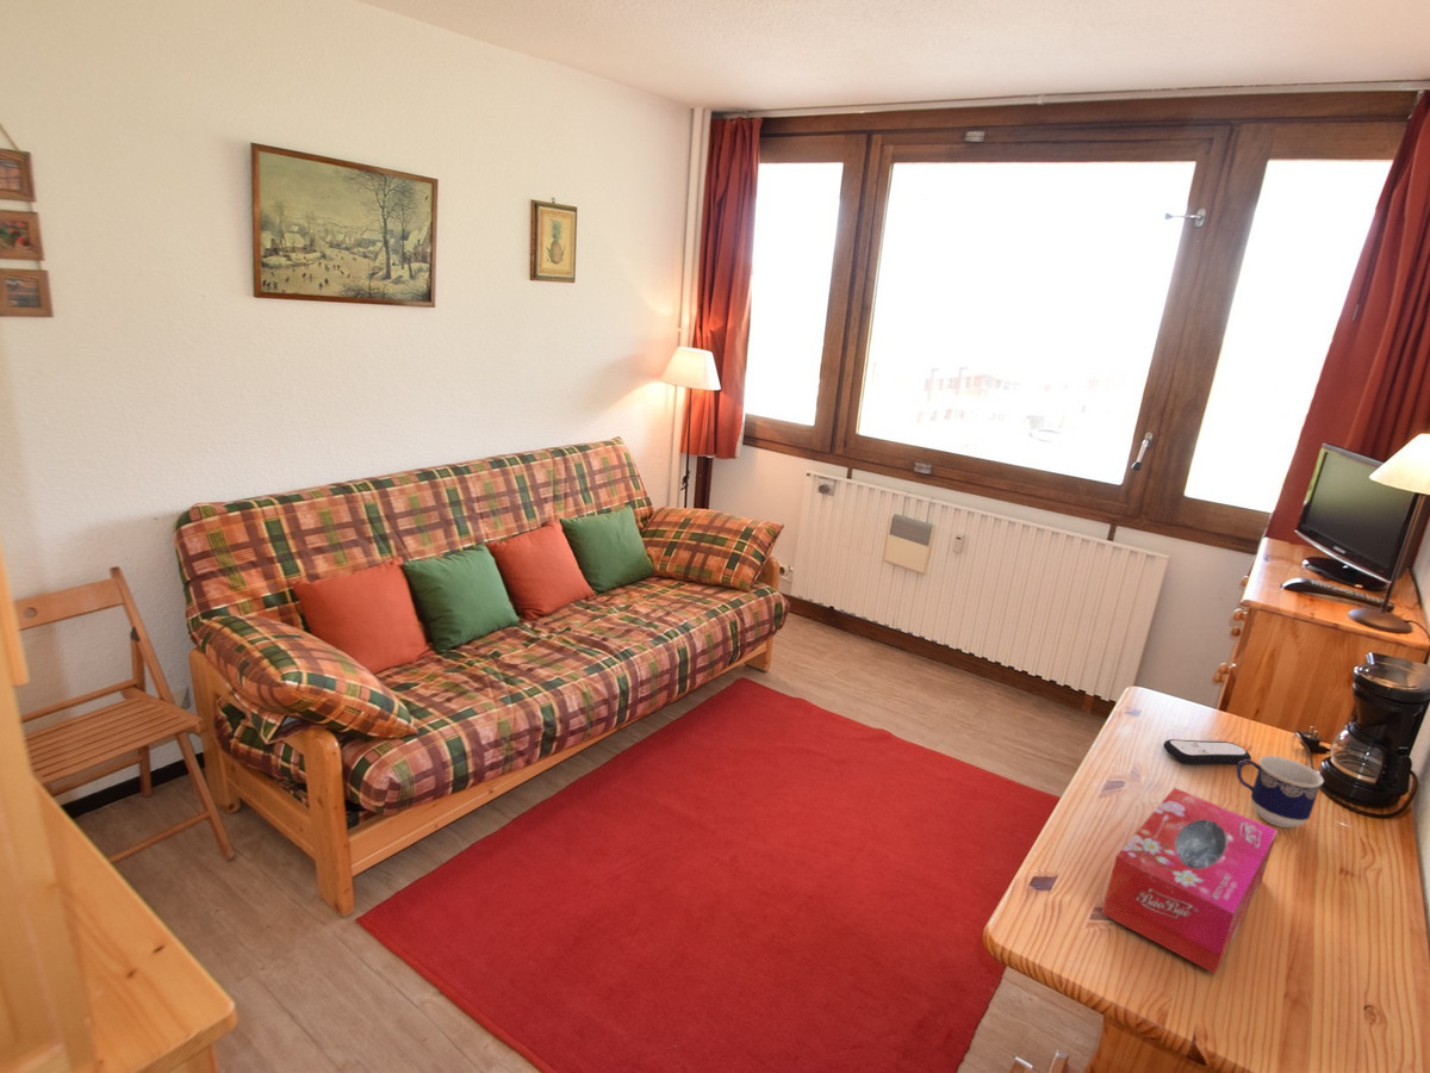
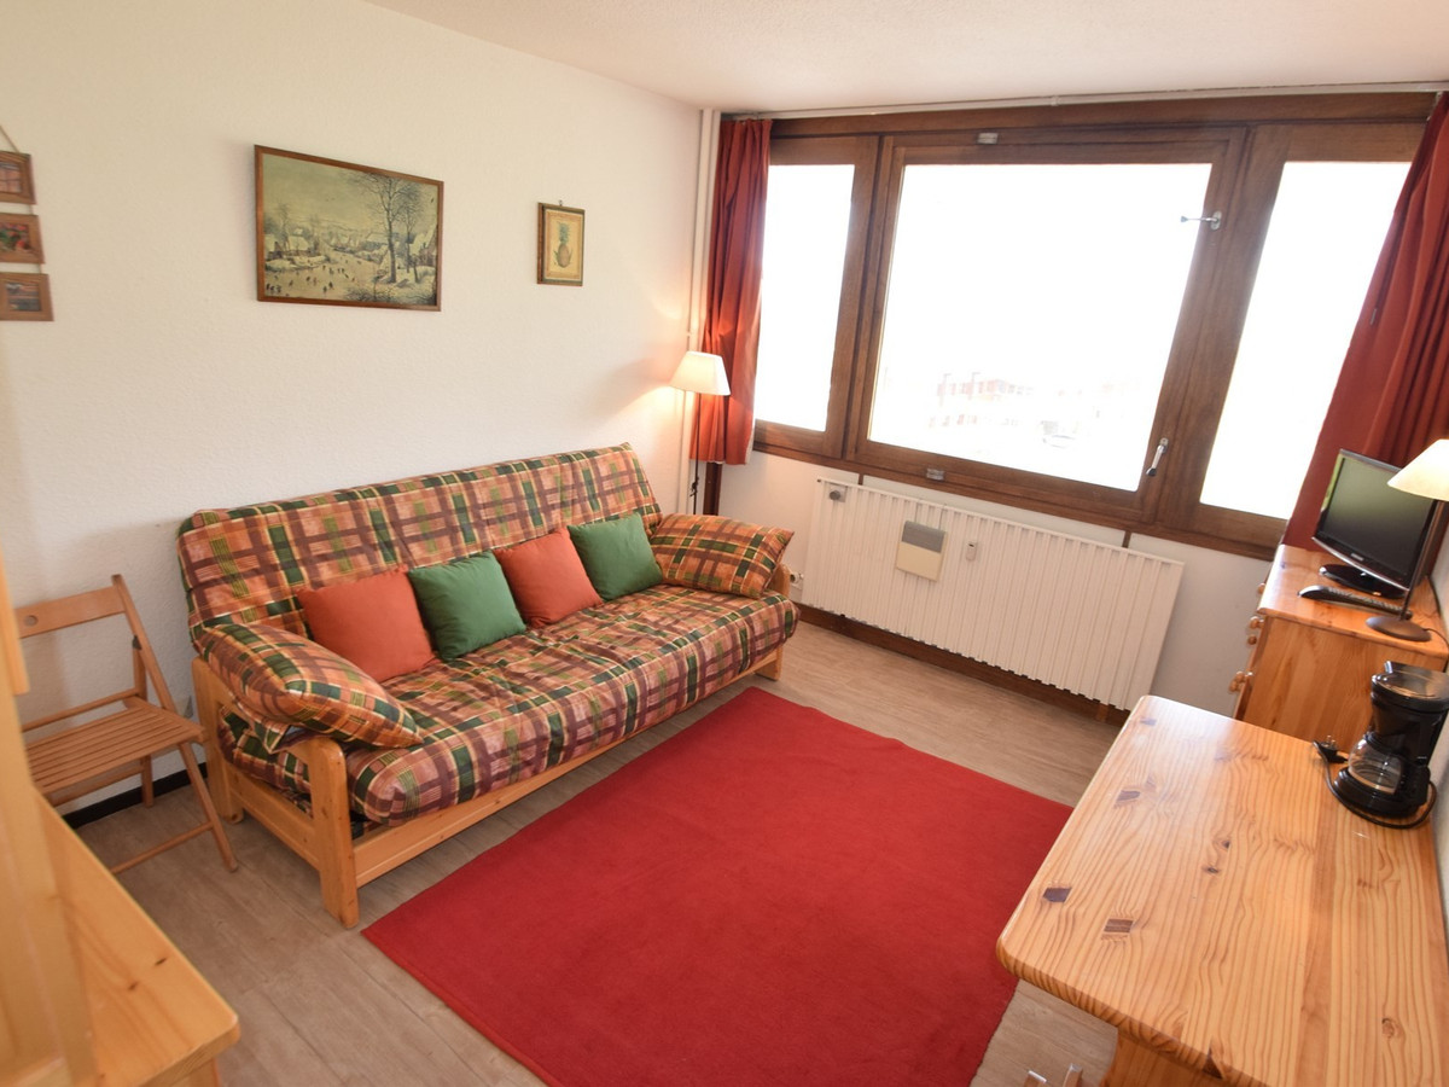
- tissue box [1101,787,1279,975]
- cup [1235,755,1325,829]
- remote control [1162,738,1252,765]
